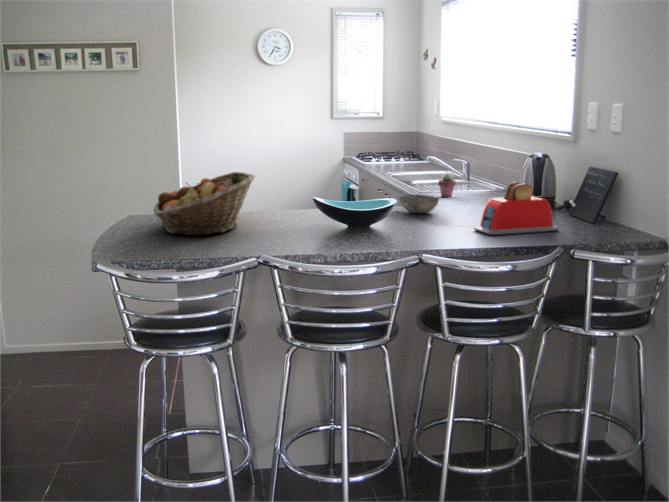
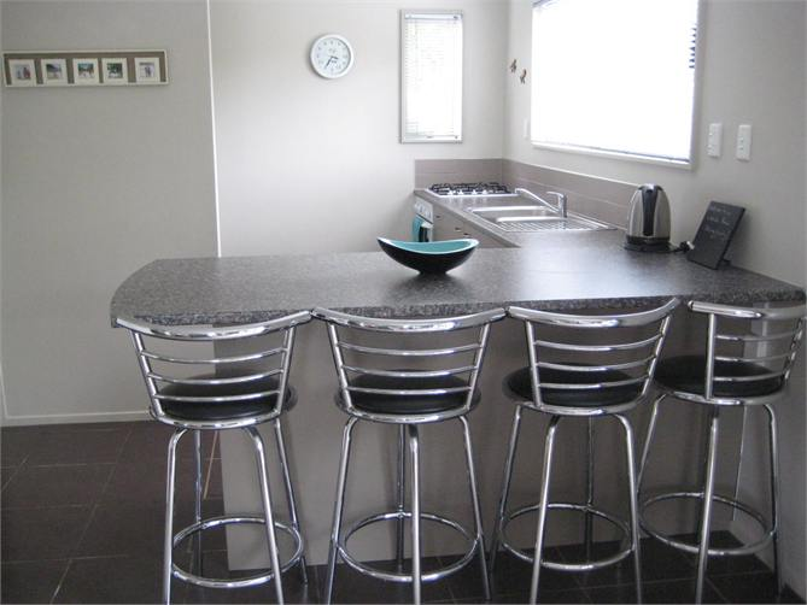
- fruit basket [152,171,256,236]
- potted succulent [437,173,457,198]
- bowl [398,193,440,214]
- toaster [473,181,561,236]
